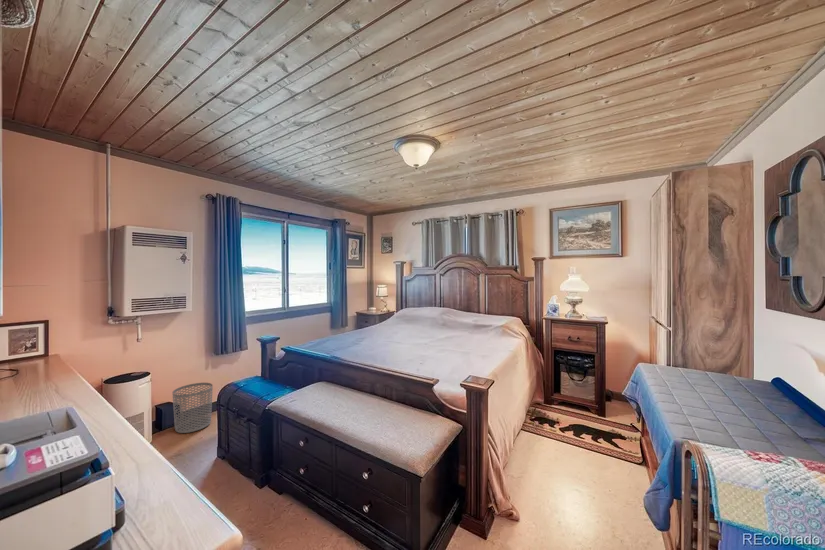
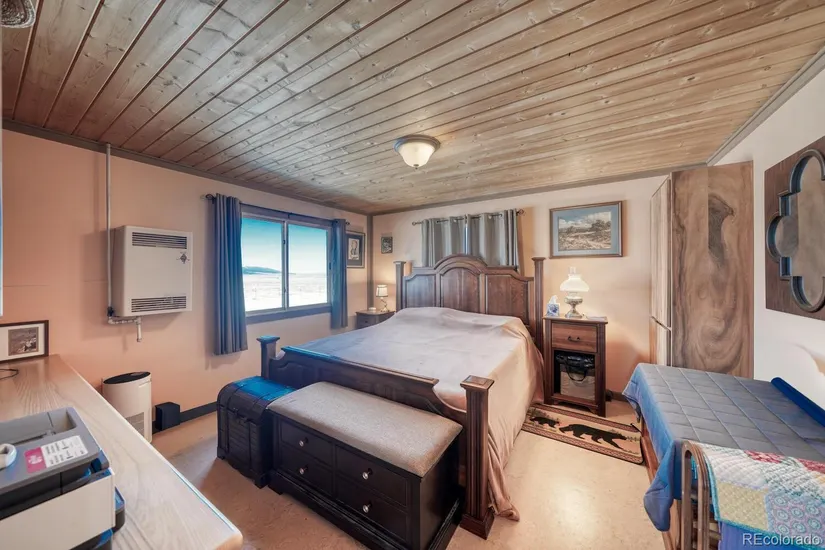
- waste bin [172,382,214,434]
